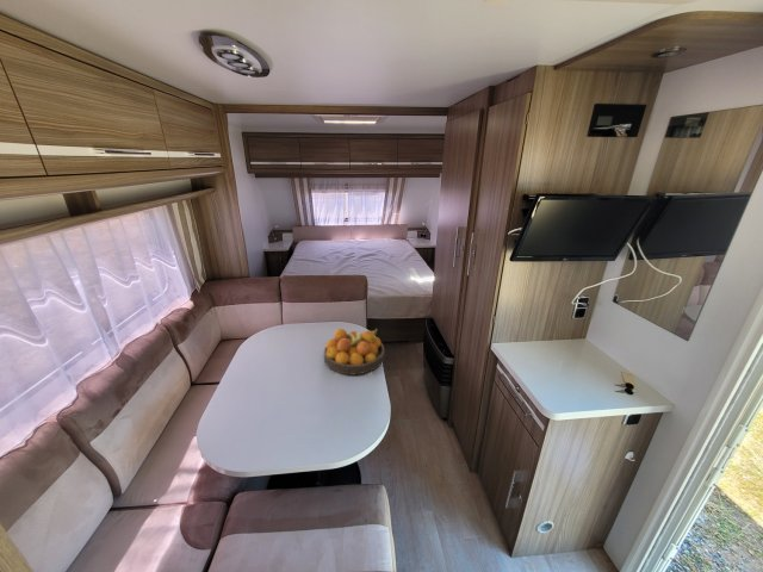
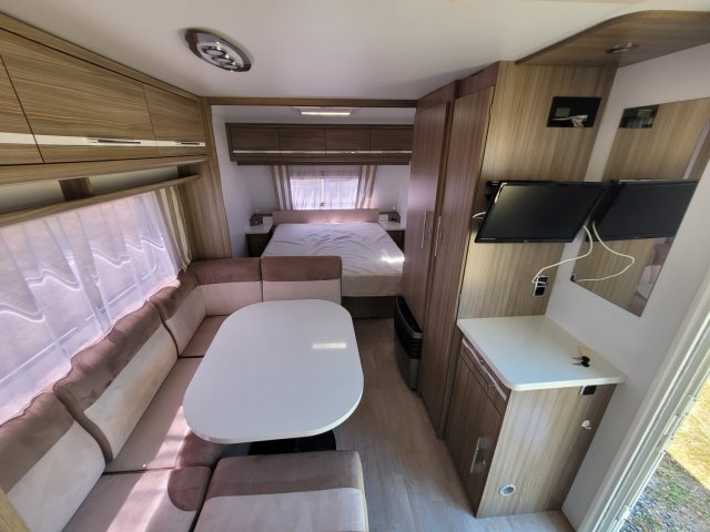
- fruit bowl [323,328,386,377]
